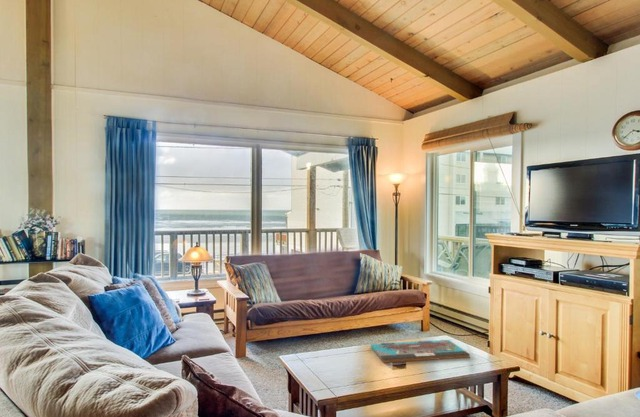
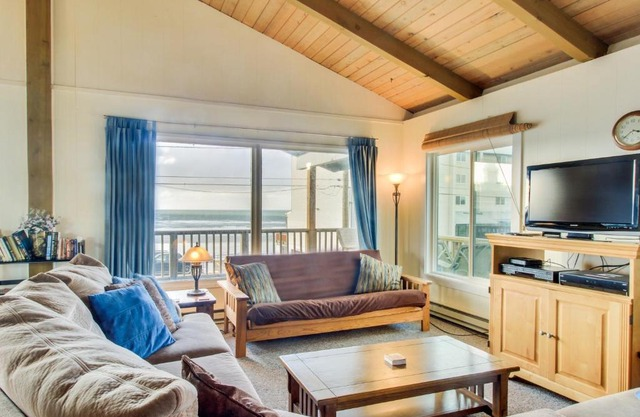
- board game [370,339,471,364]
